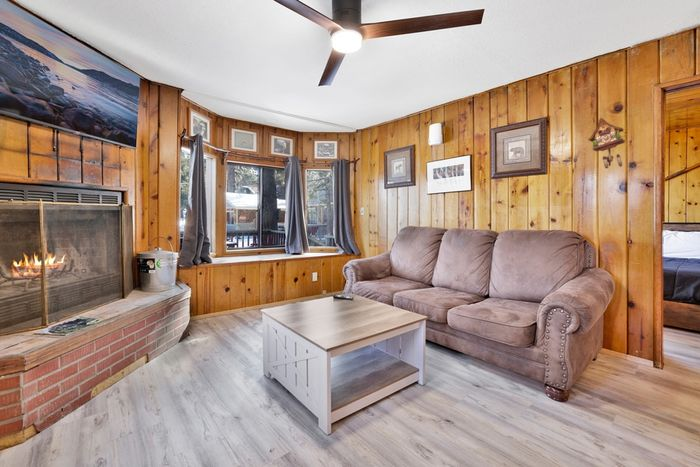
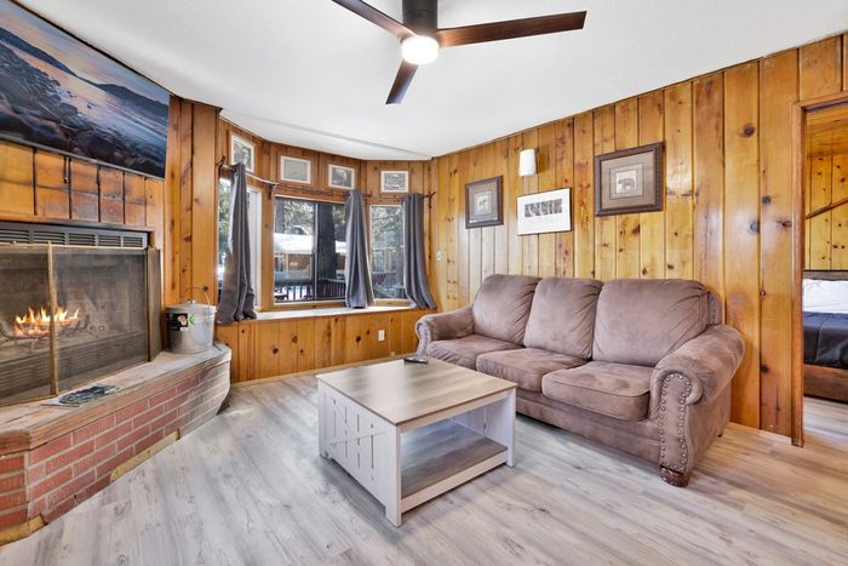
- cuckoo clock [587,117,626,170]
